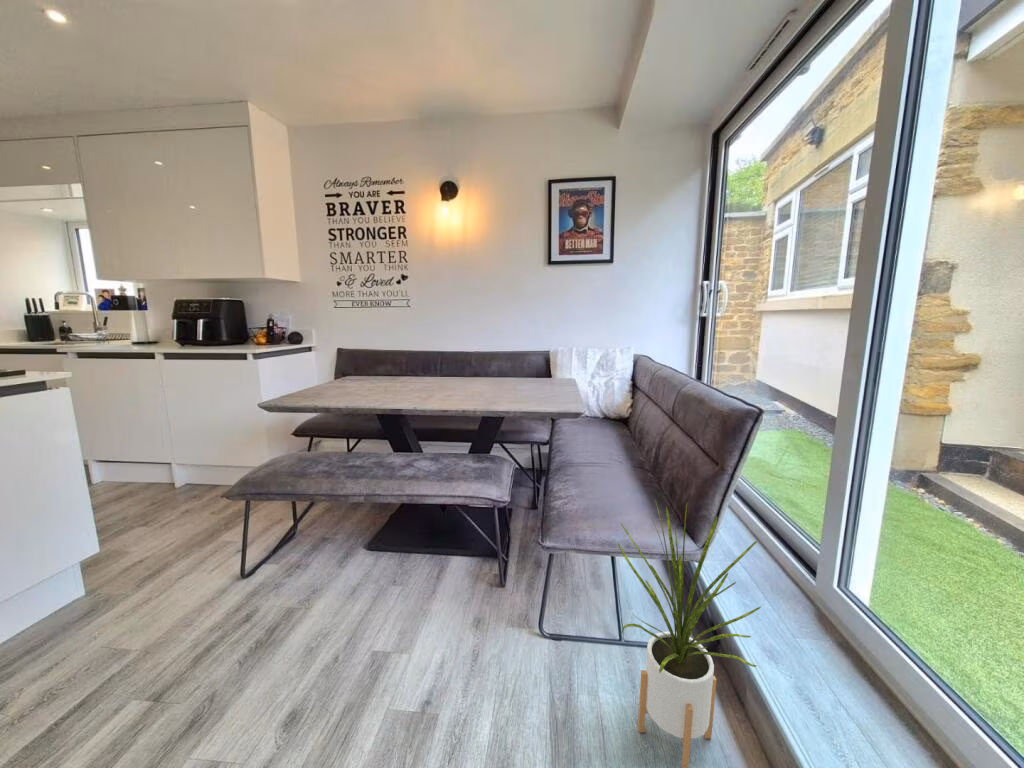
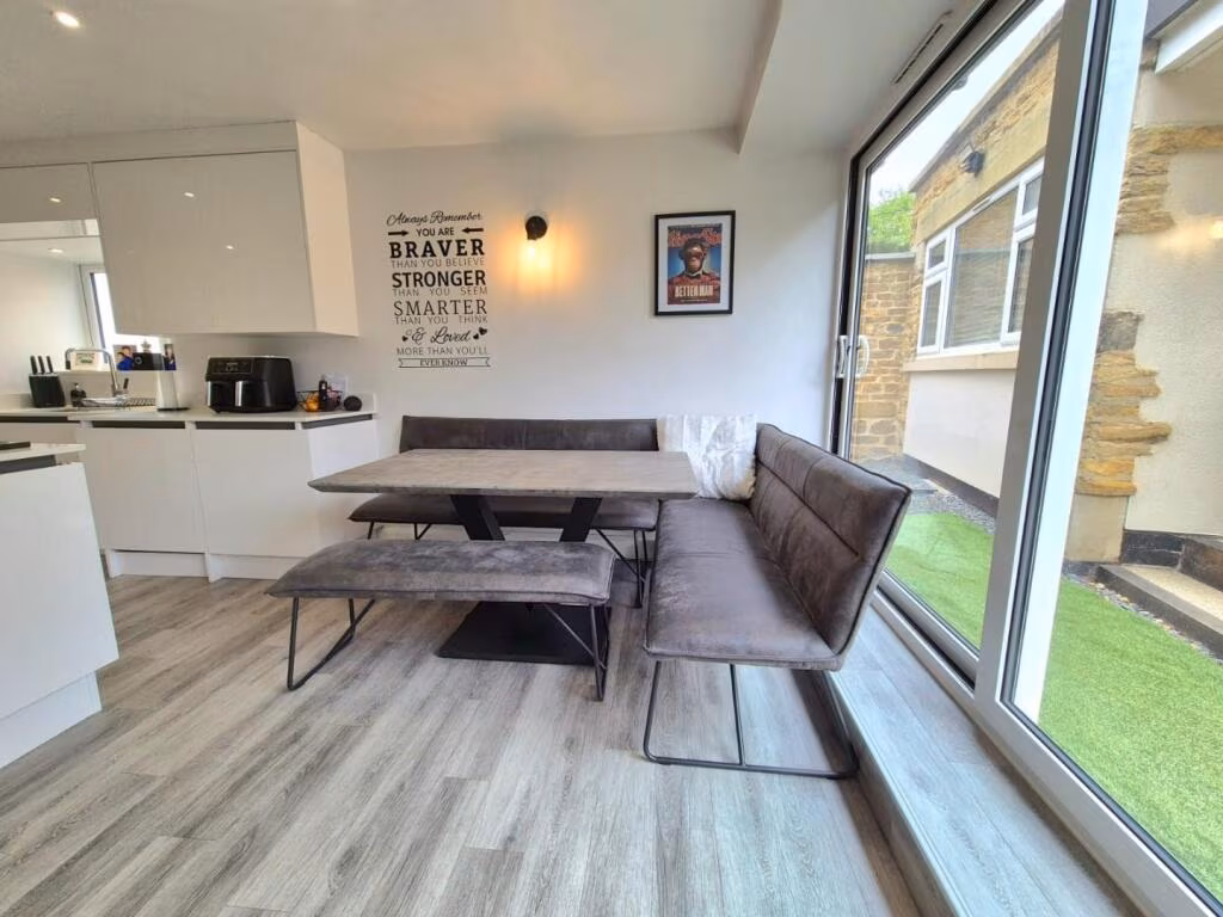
- house plant [616,499,762,768]
